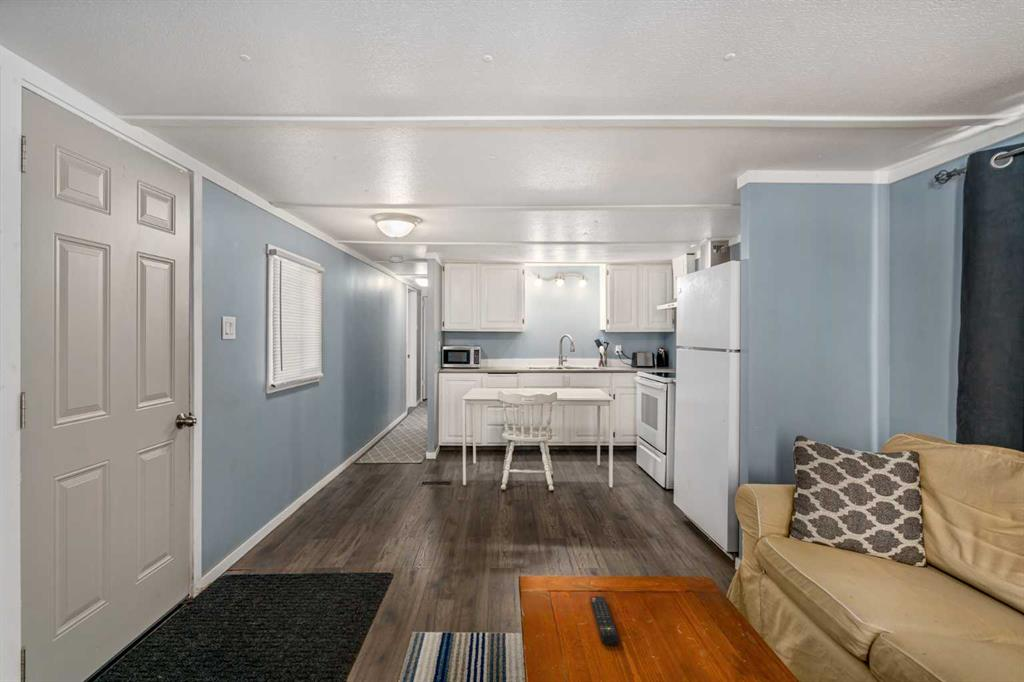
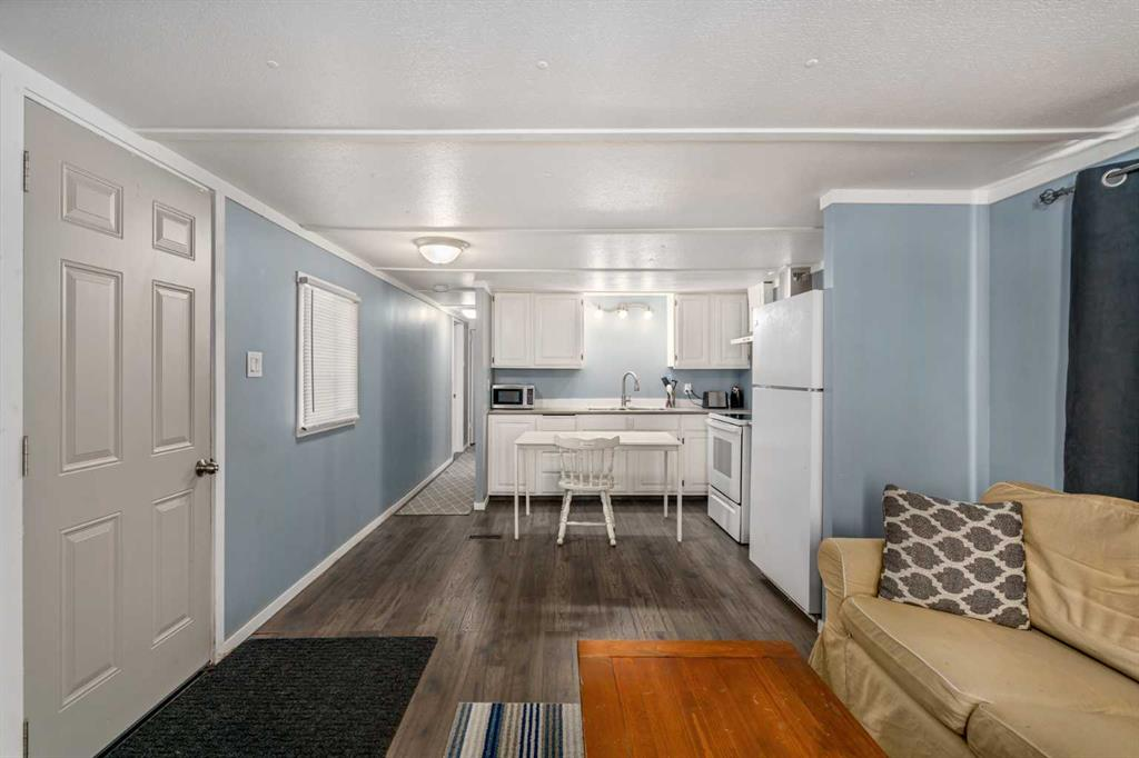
- remote control [589,595,621,646]
